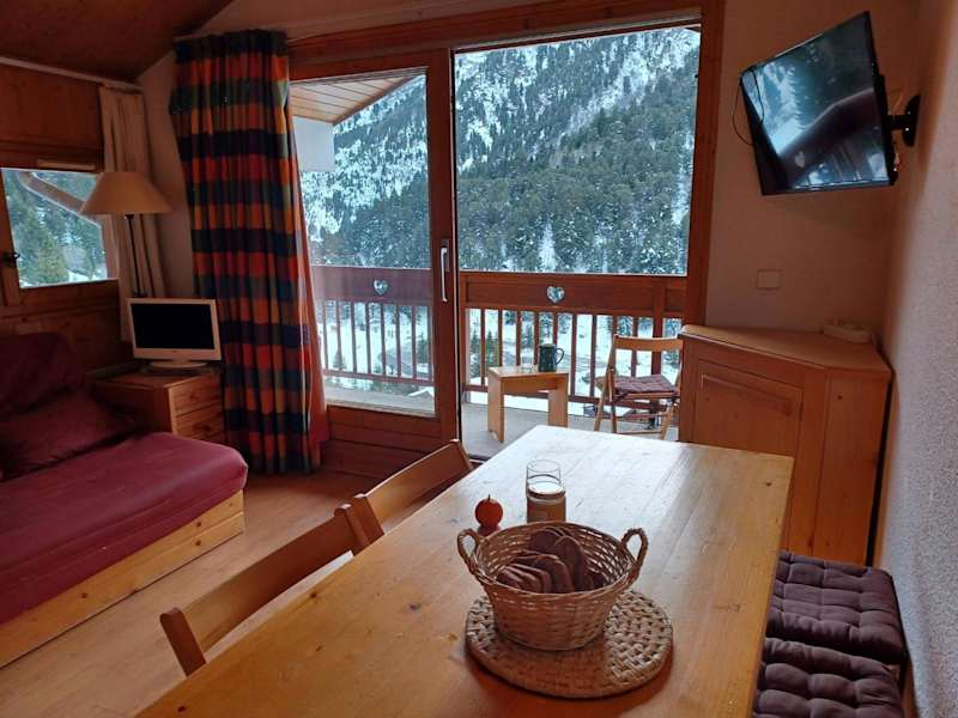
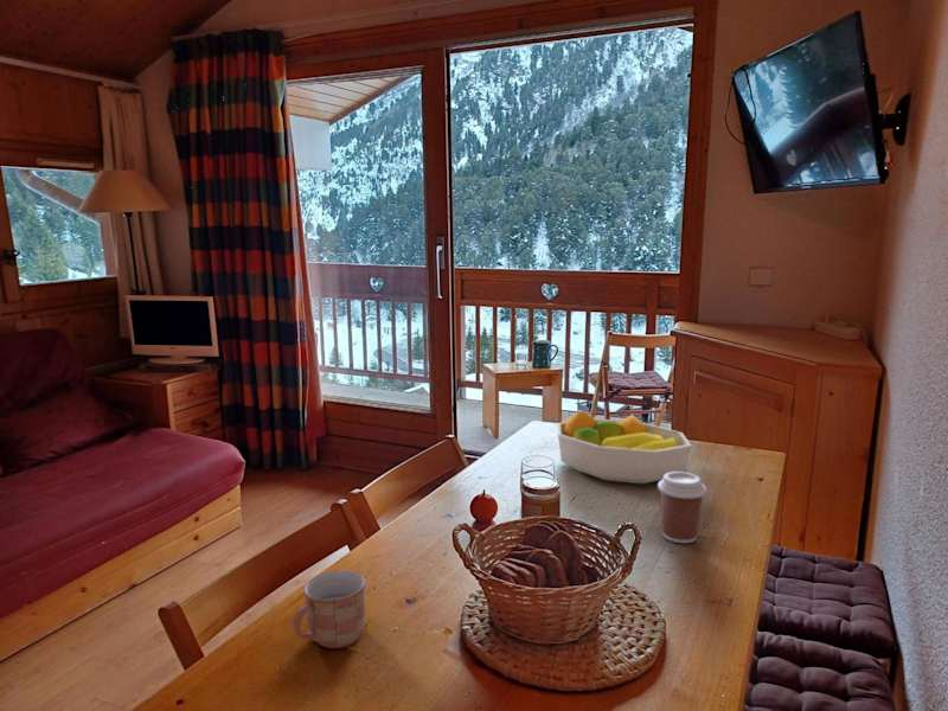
+ fruit bowl [556,409,693,485]
+ mug [292,569,366,649]
+ coffee cup [656,472,707,544]
